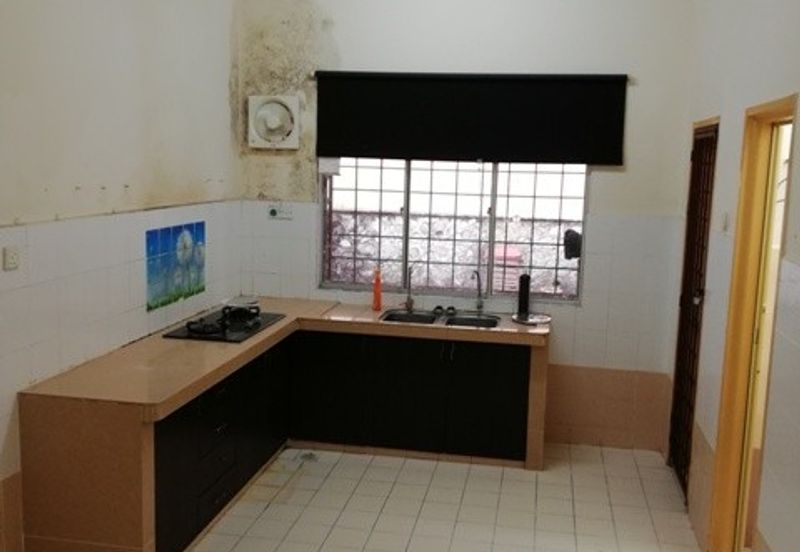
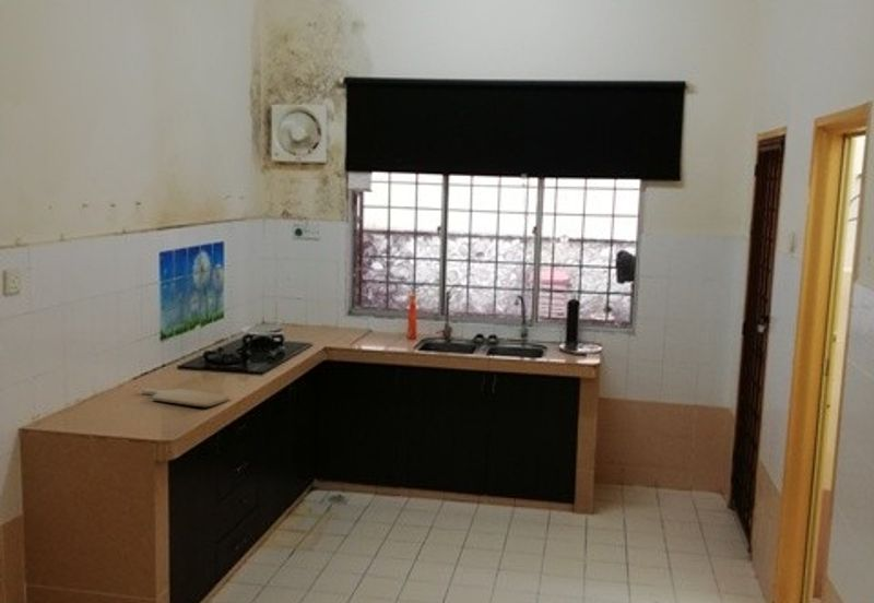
+ chopping board [141,388,232,407]
